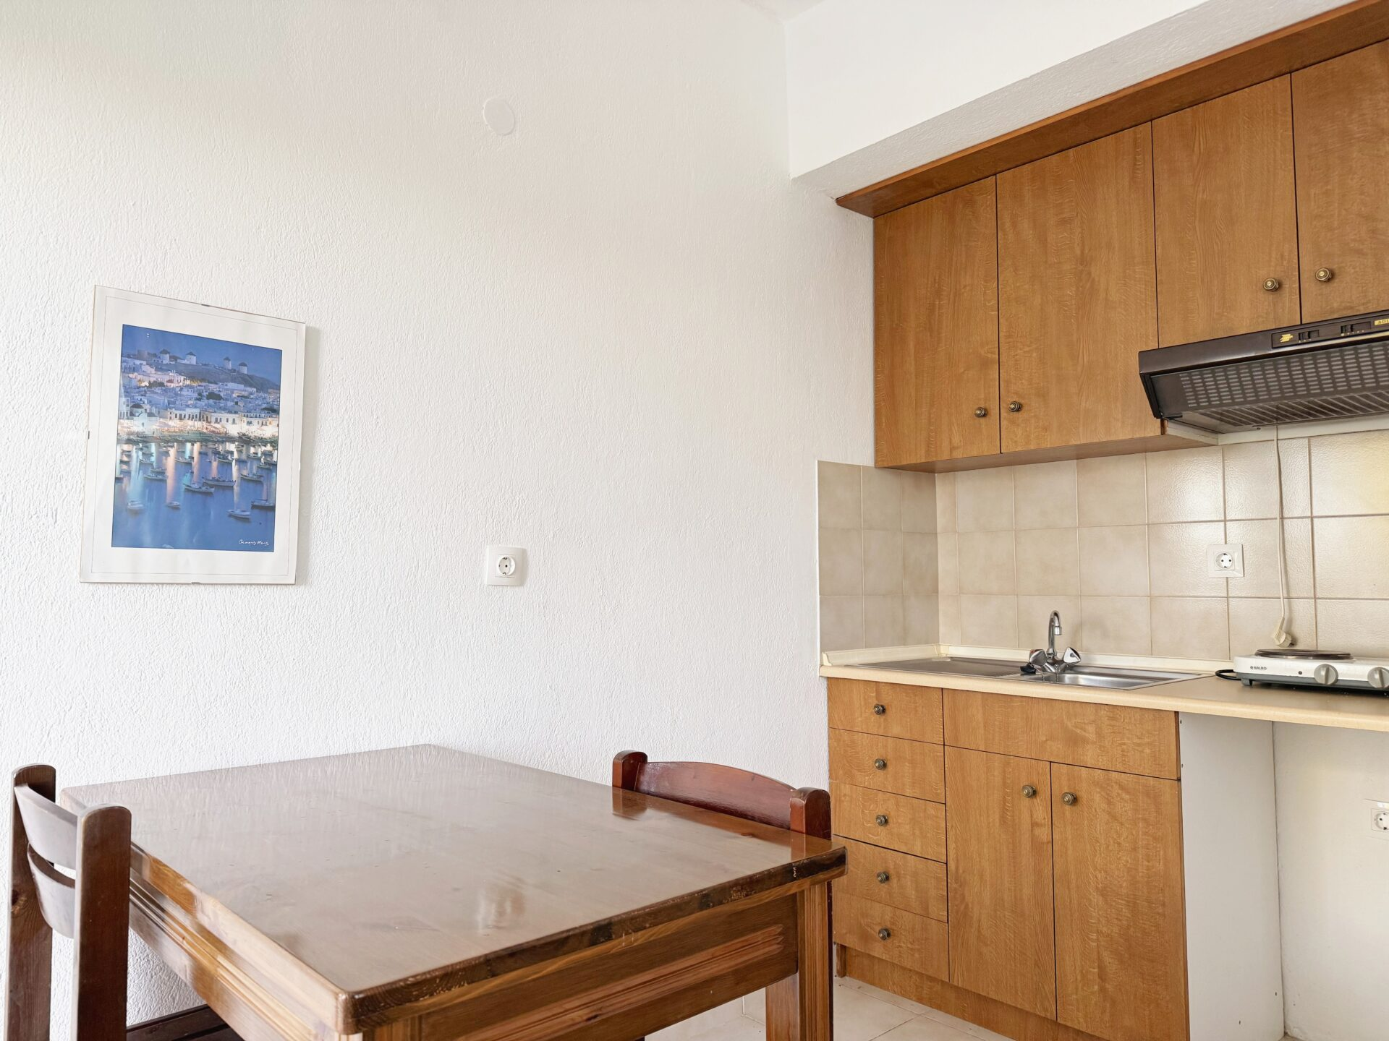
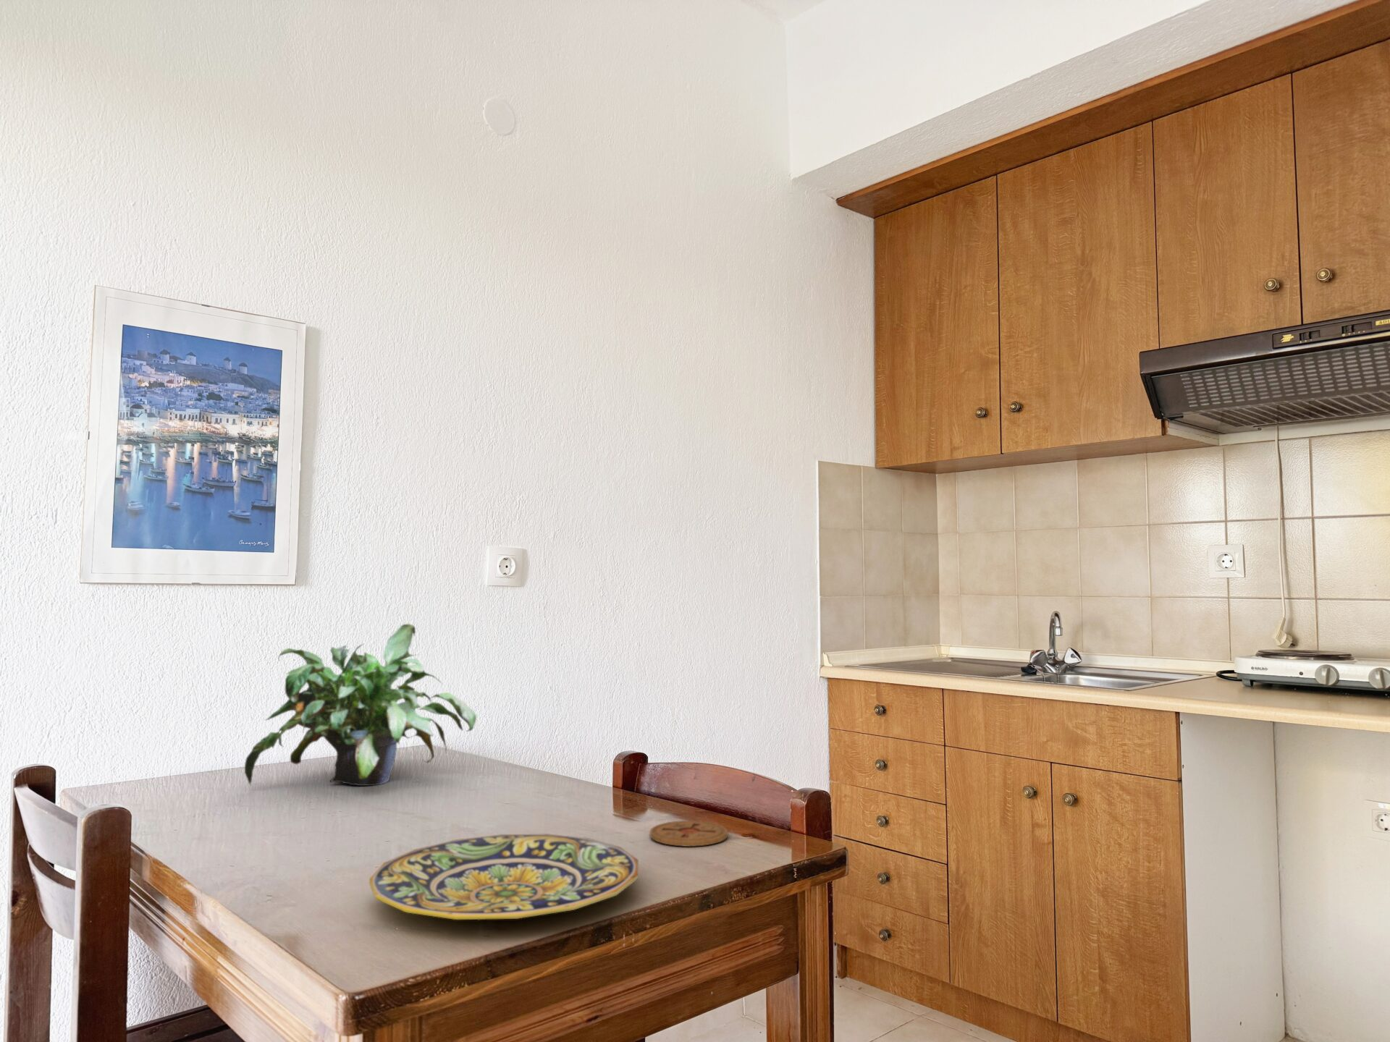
+ plate [369,833,638,921]
+ potted plant [244,623,477,787]
+ coaster [649,820,728,847]
